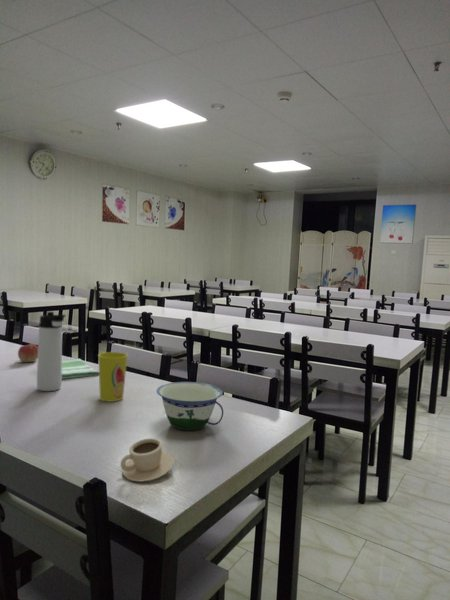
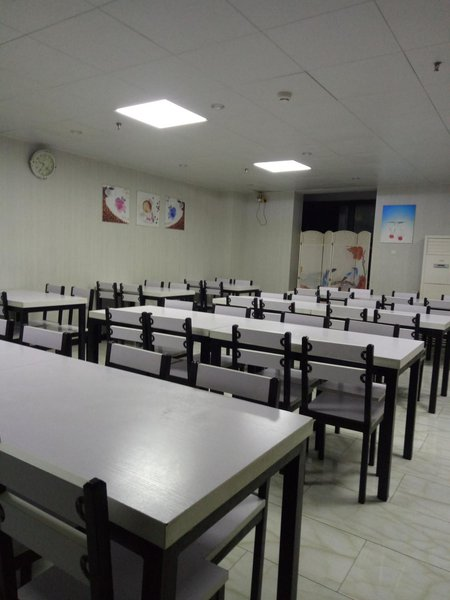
- apple [17,343,38,363]
- thermos bottle [36,311,66,392]
- cup [97,351,129,403]
- bowl [156,381,224,431]
- cup [119,437,175,483]
- dish towel [62,358,99,380]
